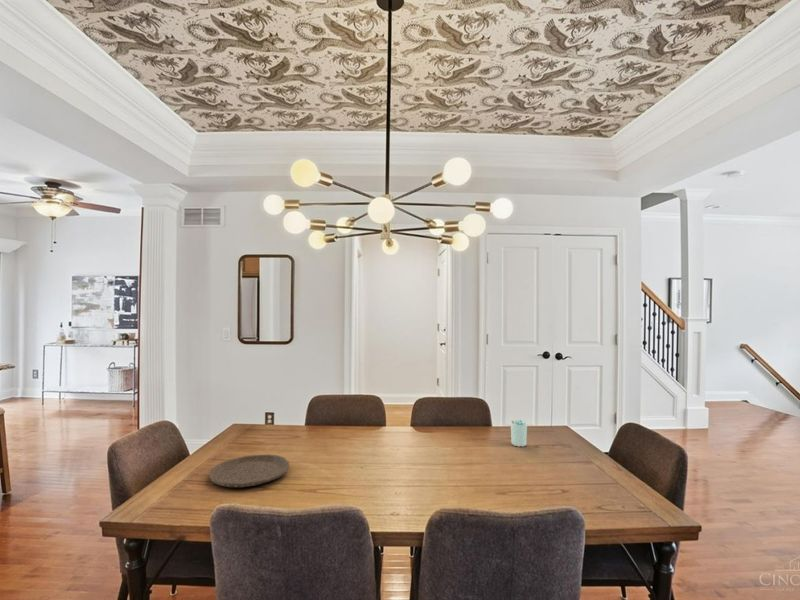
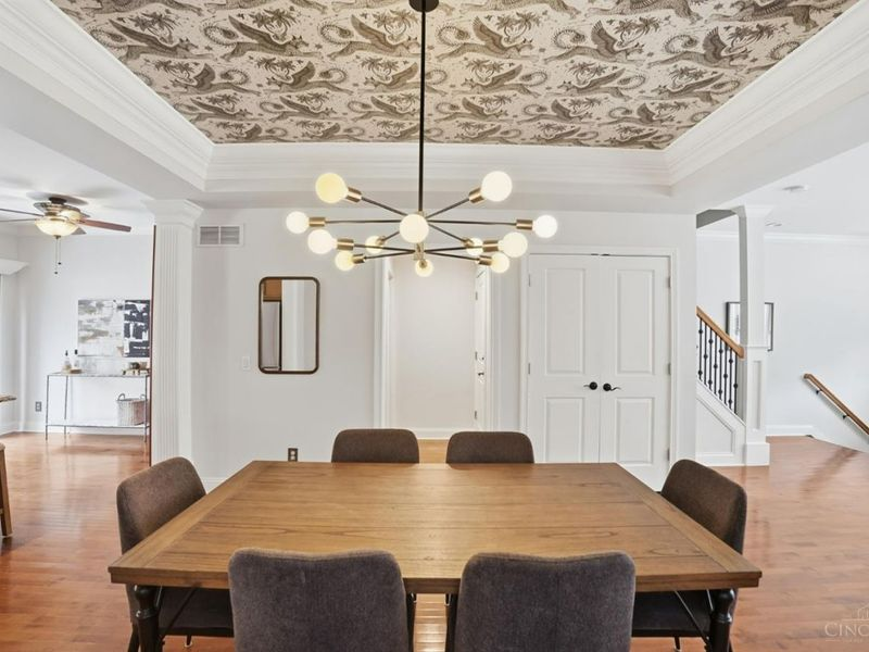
- cup [510,419,528,448]
- plate [208,453,290,488]
